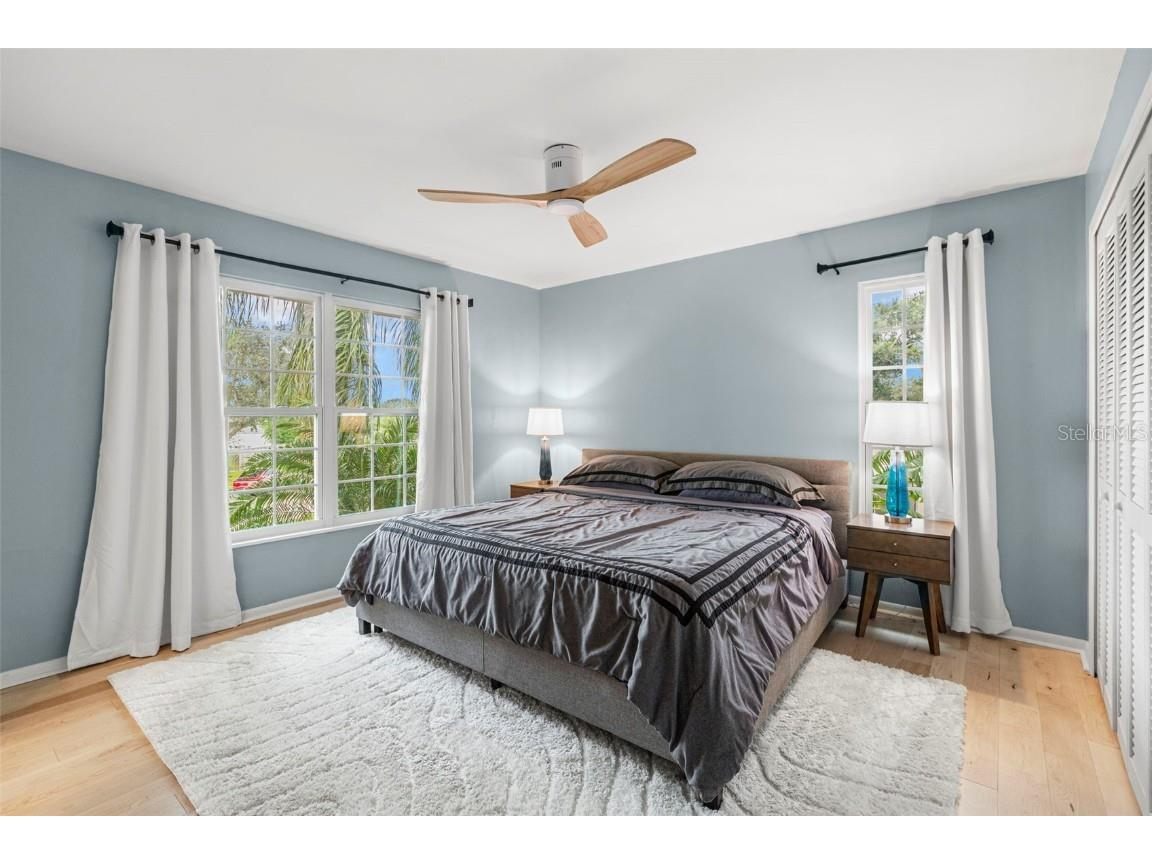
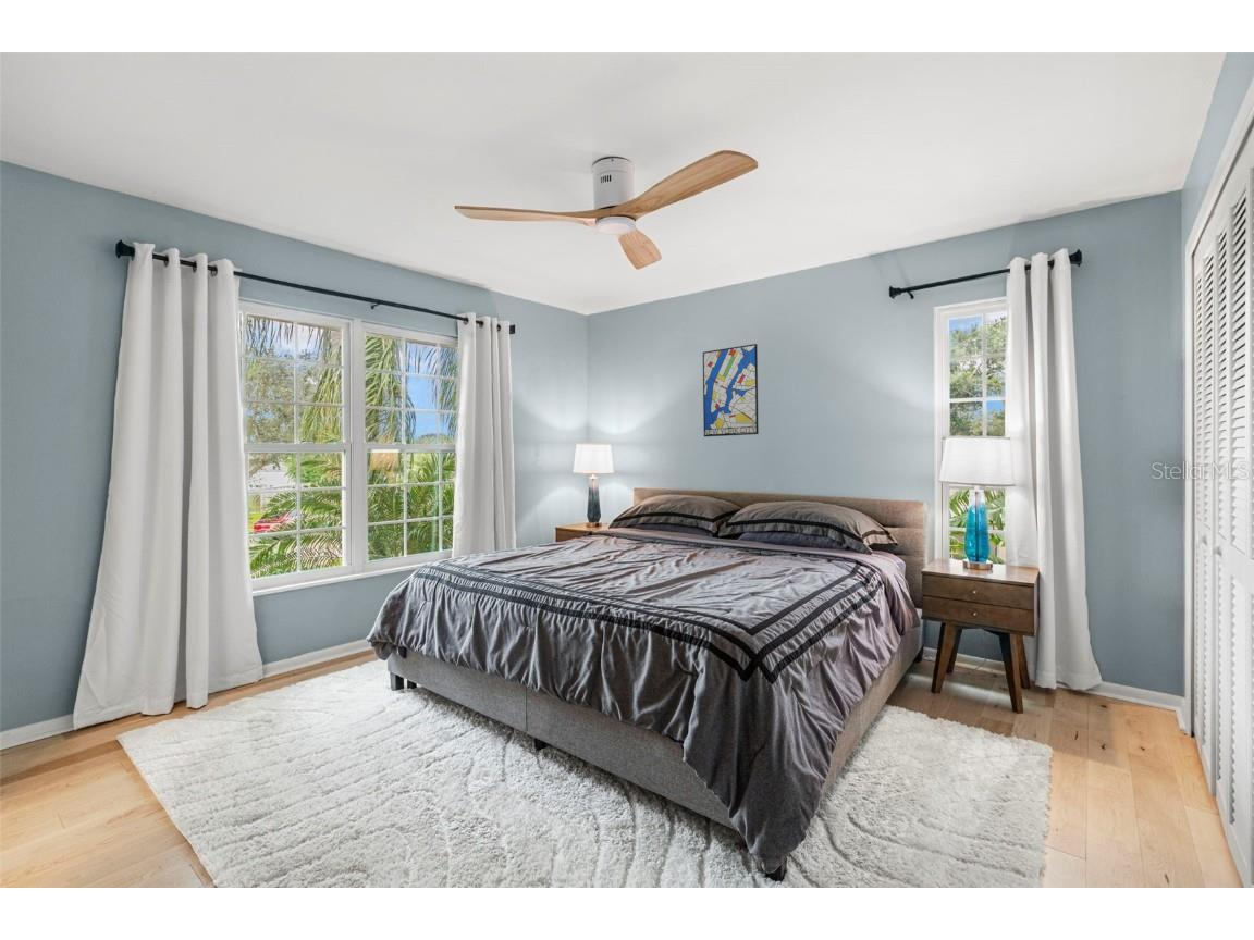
+ wall art [702,343,760,437]
